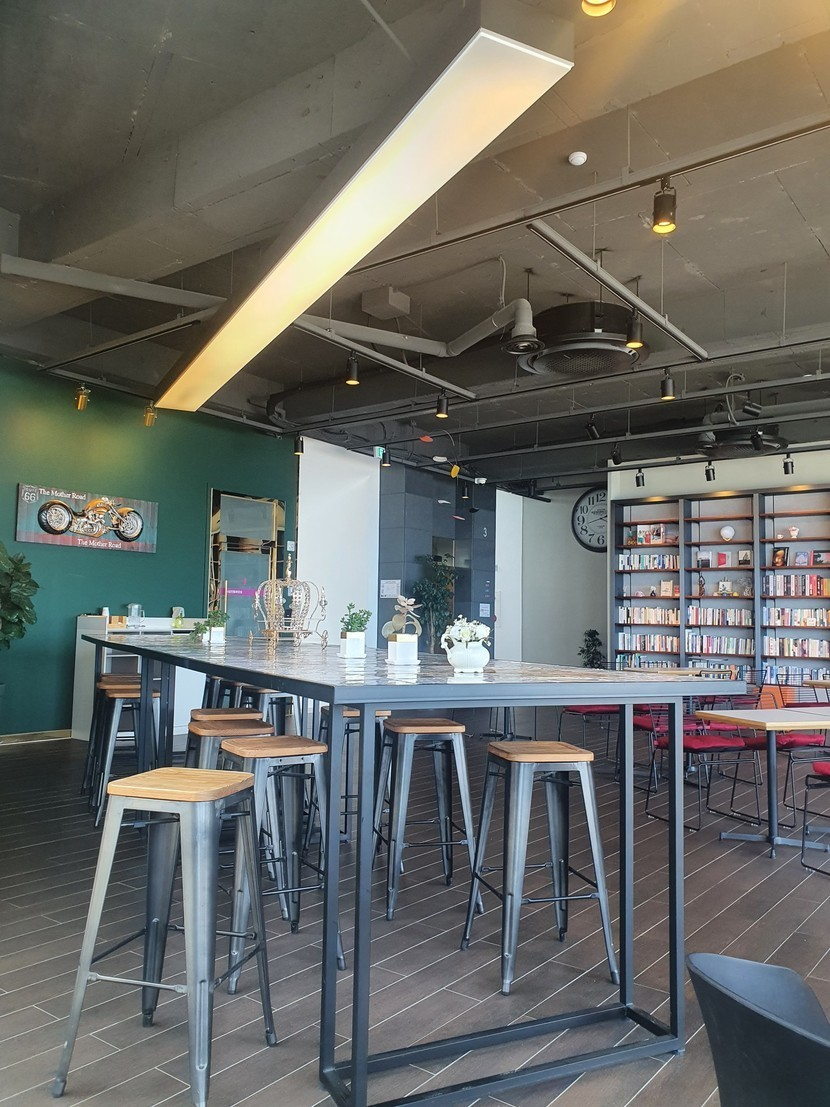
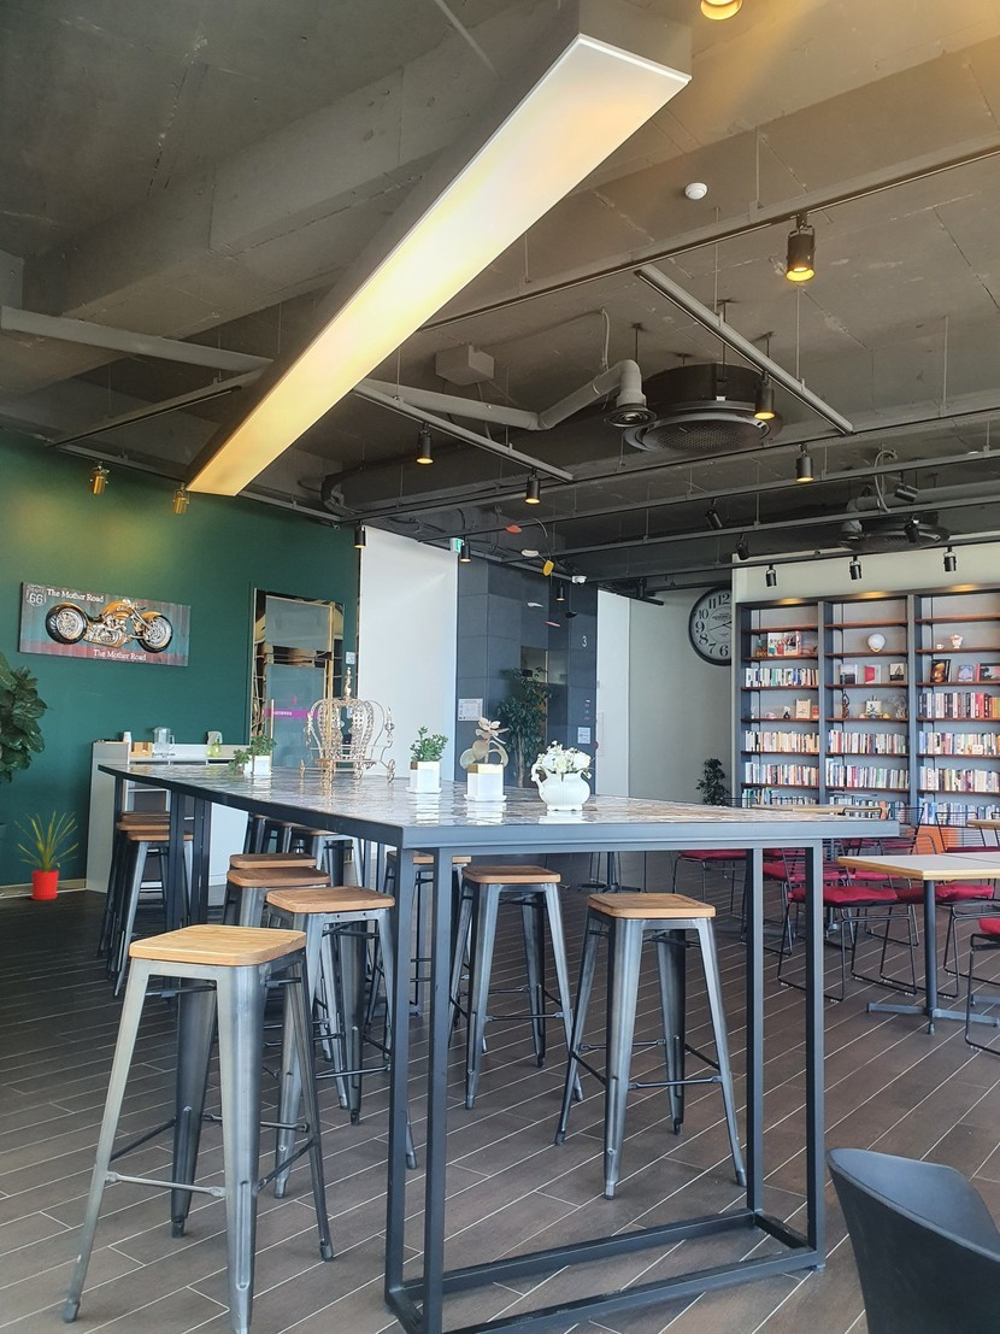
+ house plant [13,810,77,901]
